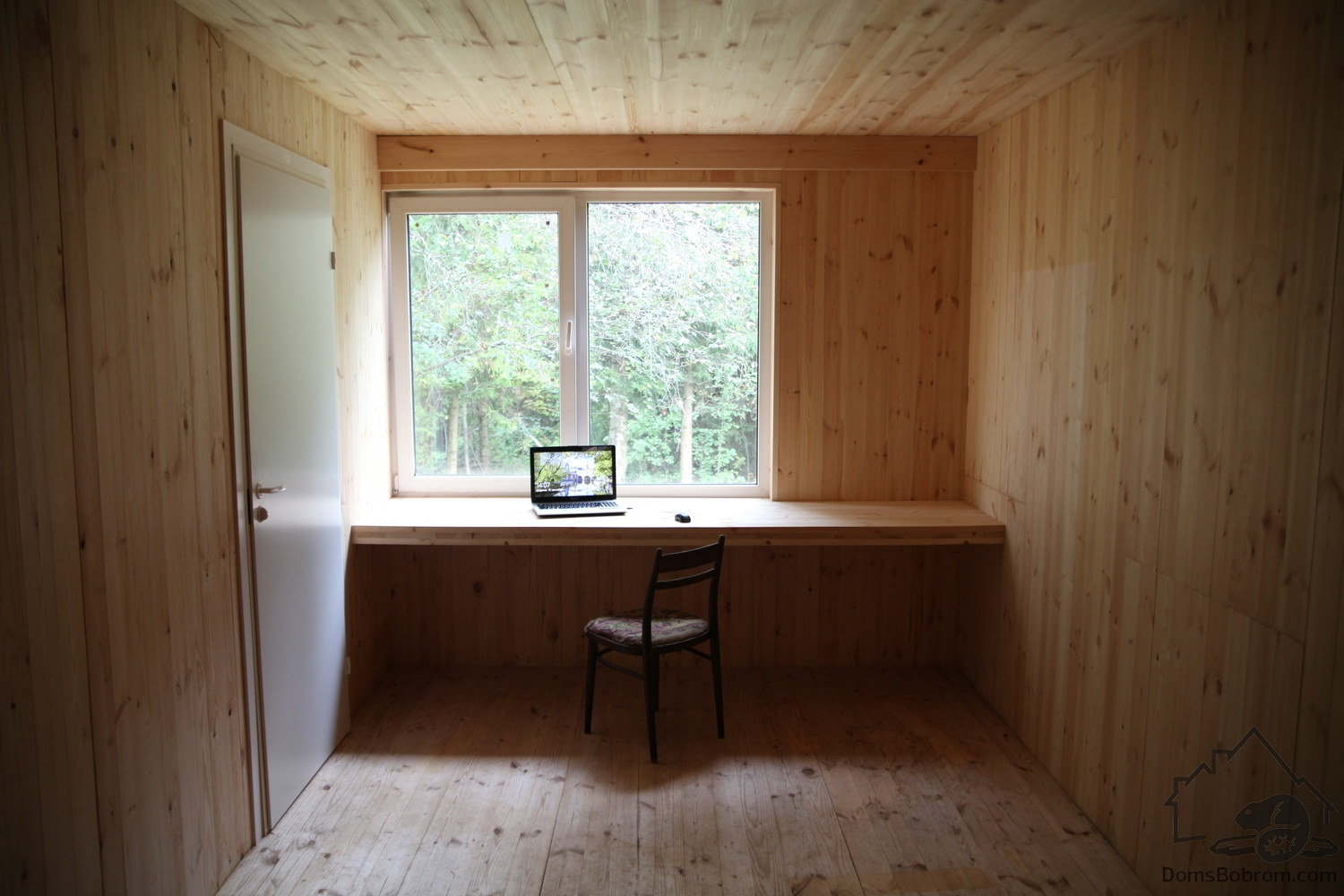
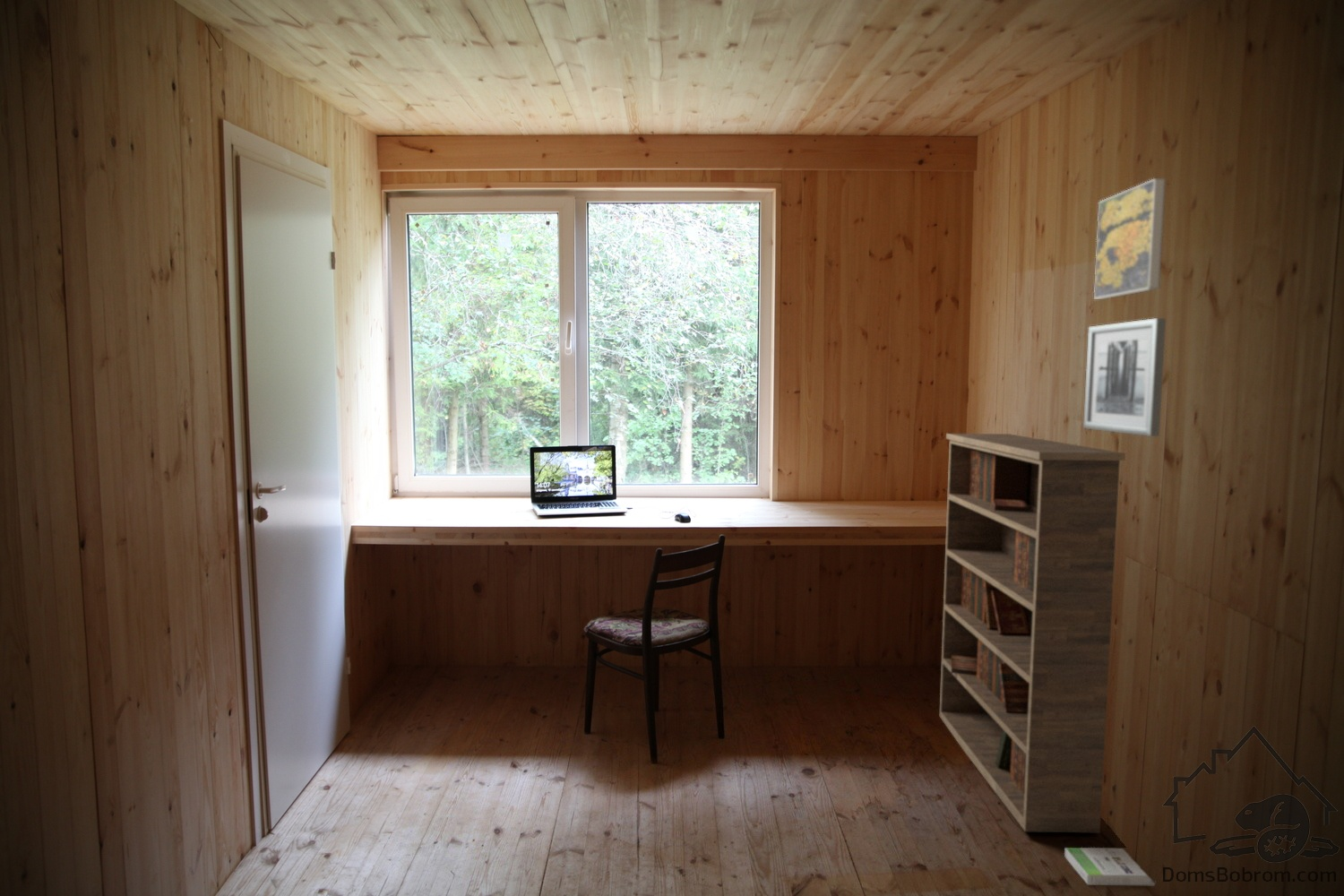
+ box [1064,847,1156,887]
+ wall art [1082,317,1167,437]
+ bookshelf [939,433,1126,833]
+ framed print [1093,177,1167,300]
